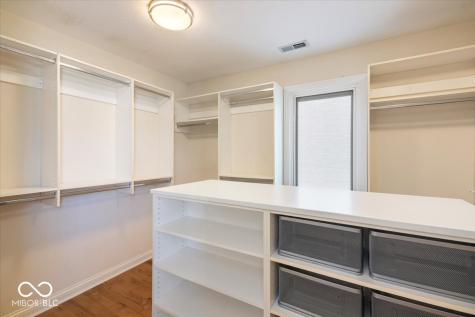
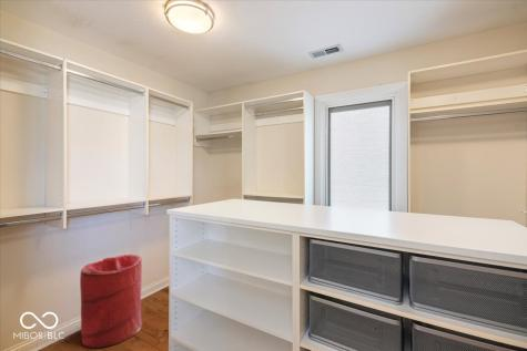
+ laundry hamper [79,254,143,349]
